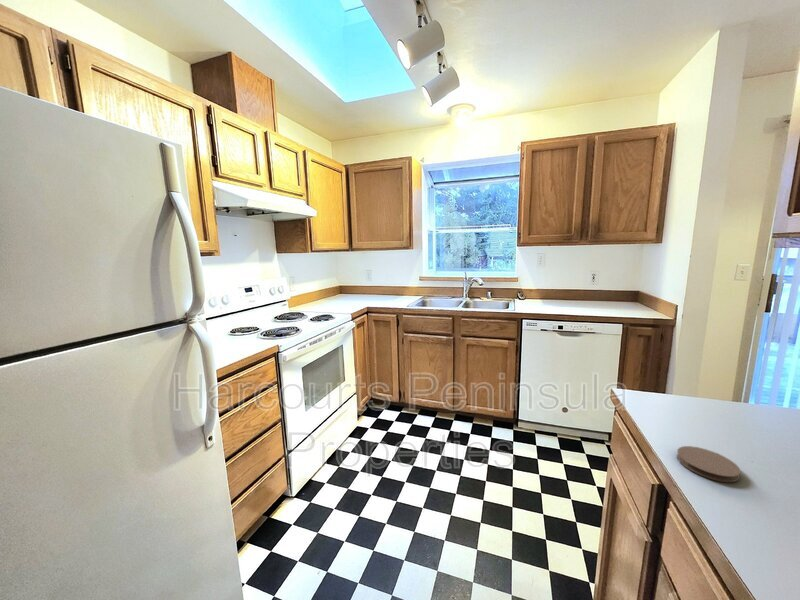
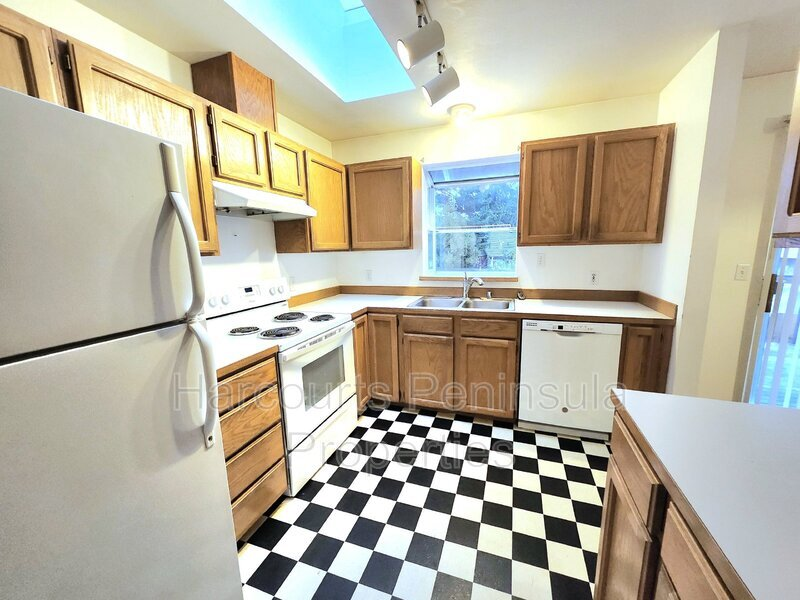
- coaster [676,445,742,483]
